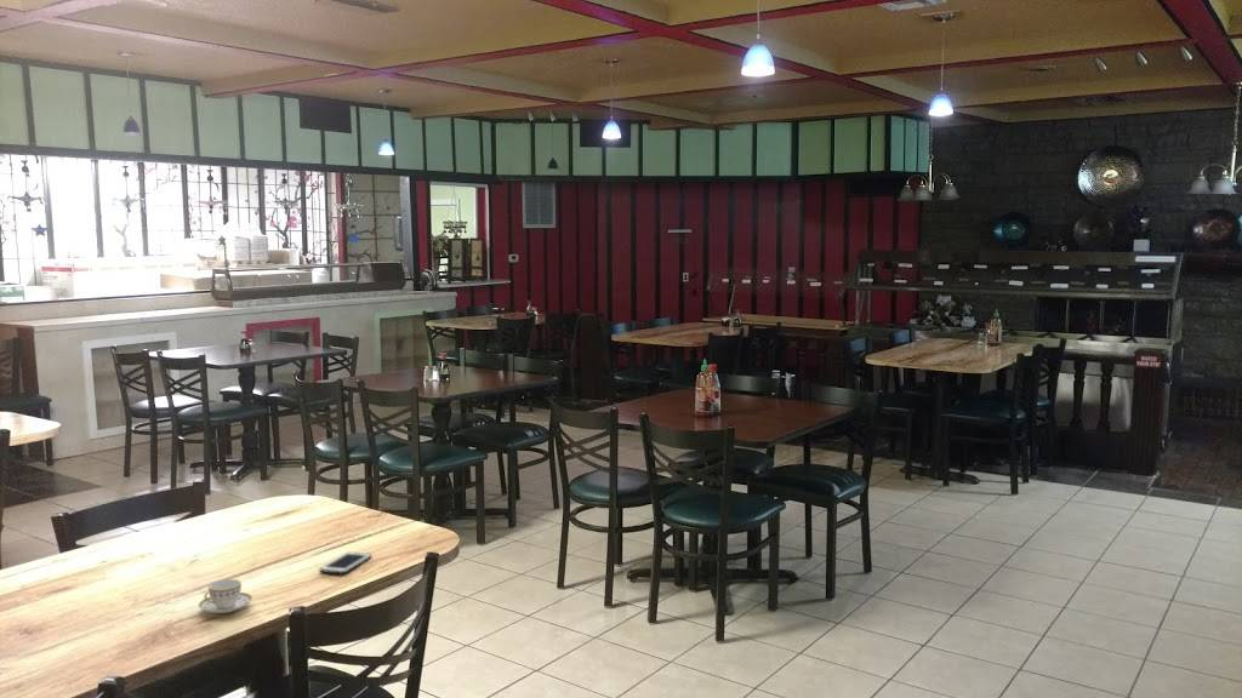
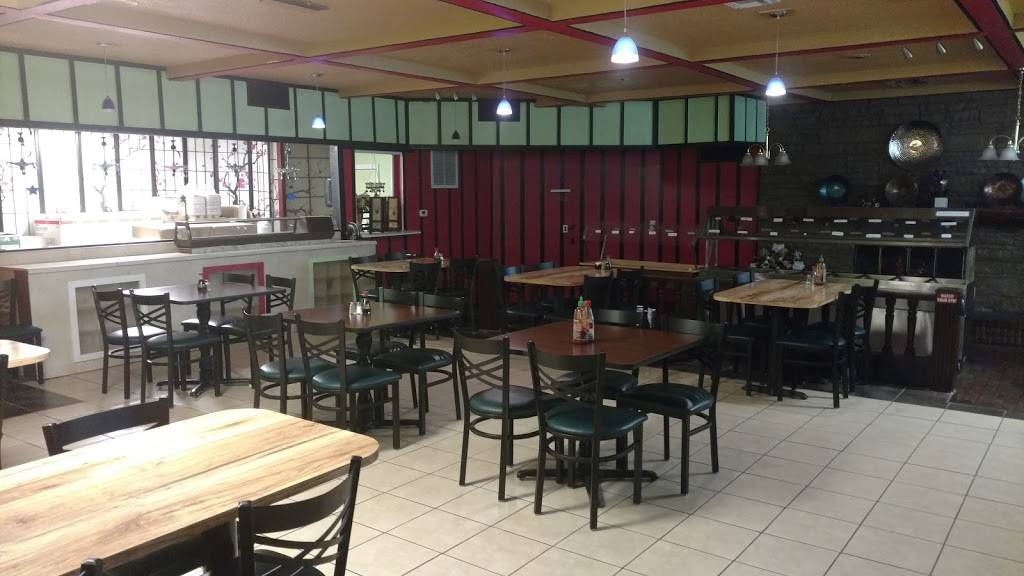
- teacup [198,578,253,614]
- cell phone [318,551,372,576]
